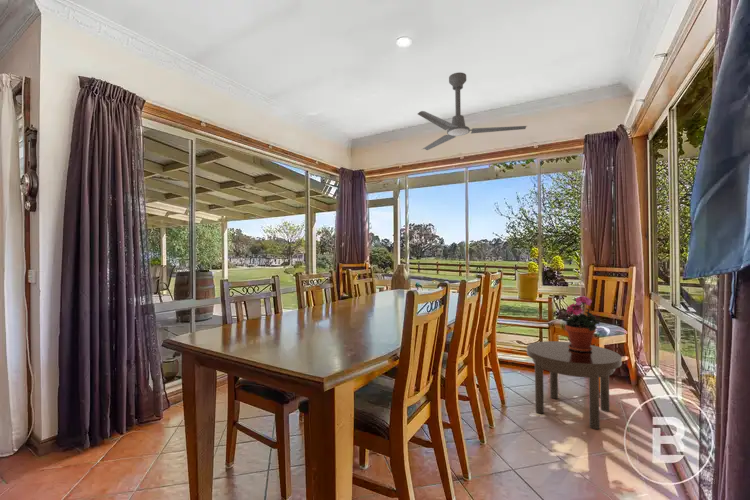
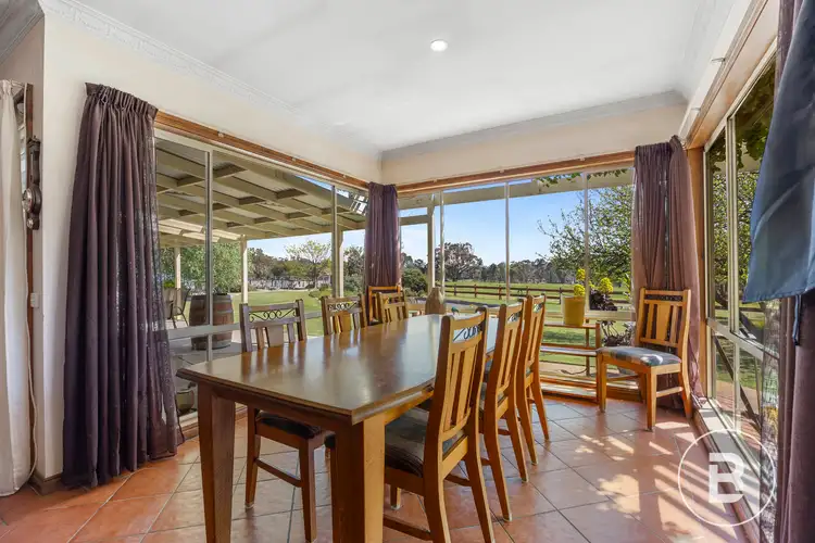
- ceiling fan [417,71,527,151]
- potted plant [561,295,601,352]
- side table [526,340,623,430]
